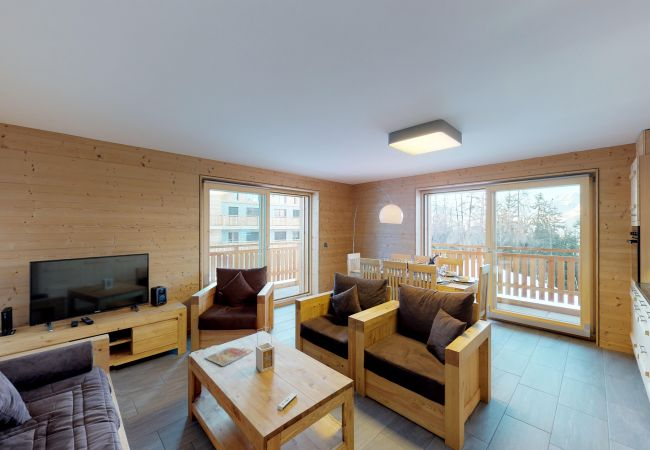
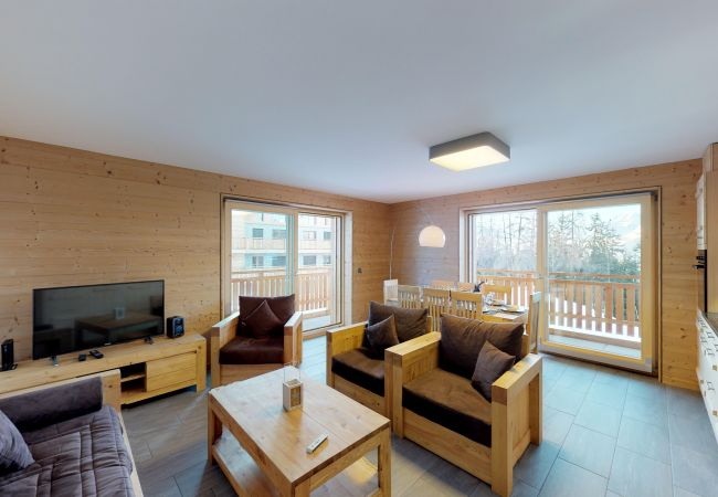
- magazine [204,346,256,367]
